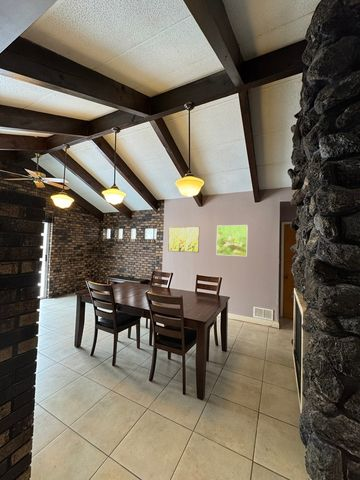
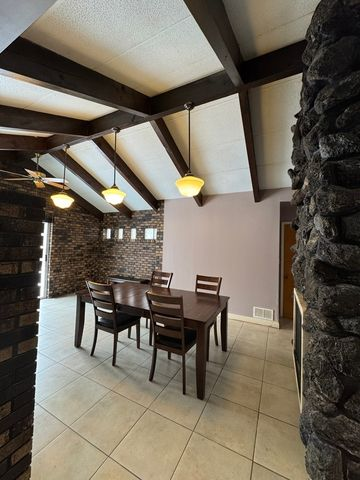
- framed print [215,224,249,257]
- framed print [167,226,200,253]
